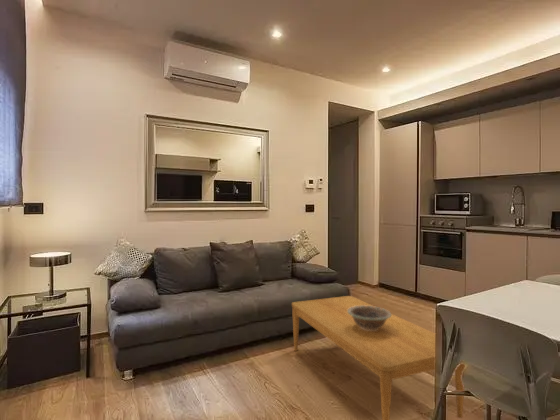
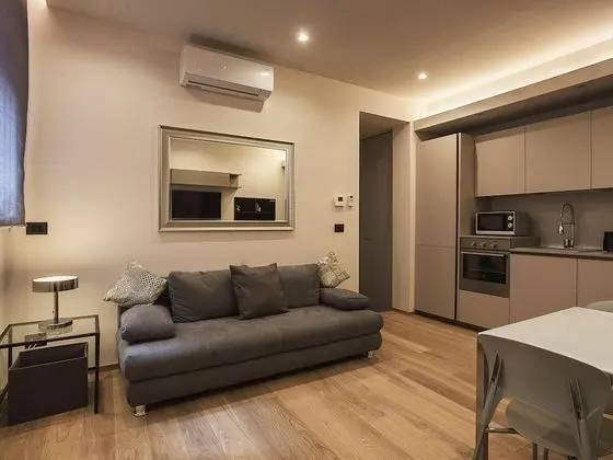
- decorative bowl [348,305,392,331]
- coffee table [291,295,466,420]
